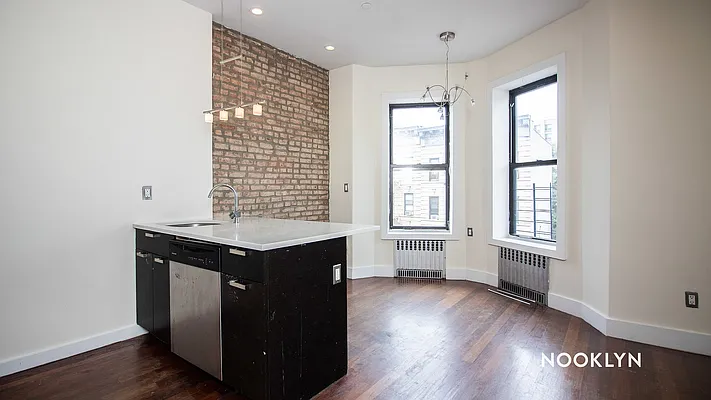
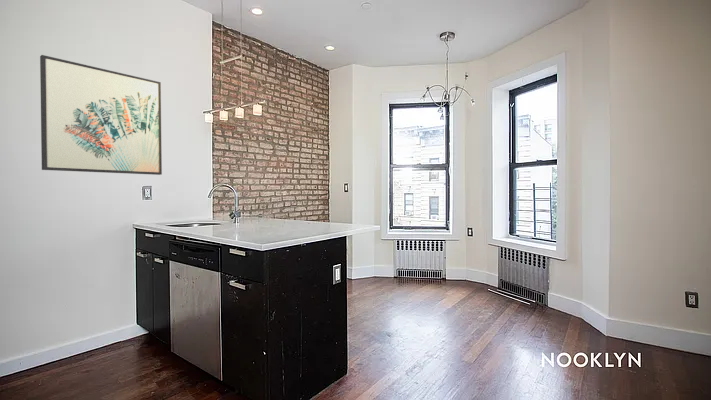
+ wall art [39,54,163,176]
